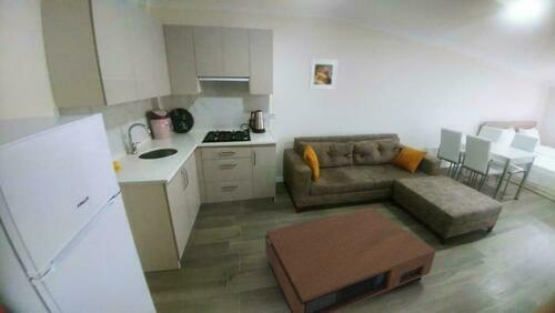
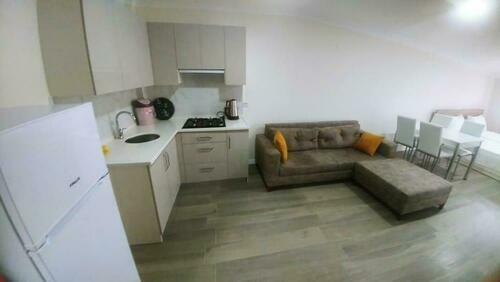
- coffee table [264,206,437,313]
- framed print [307,58,340,91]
